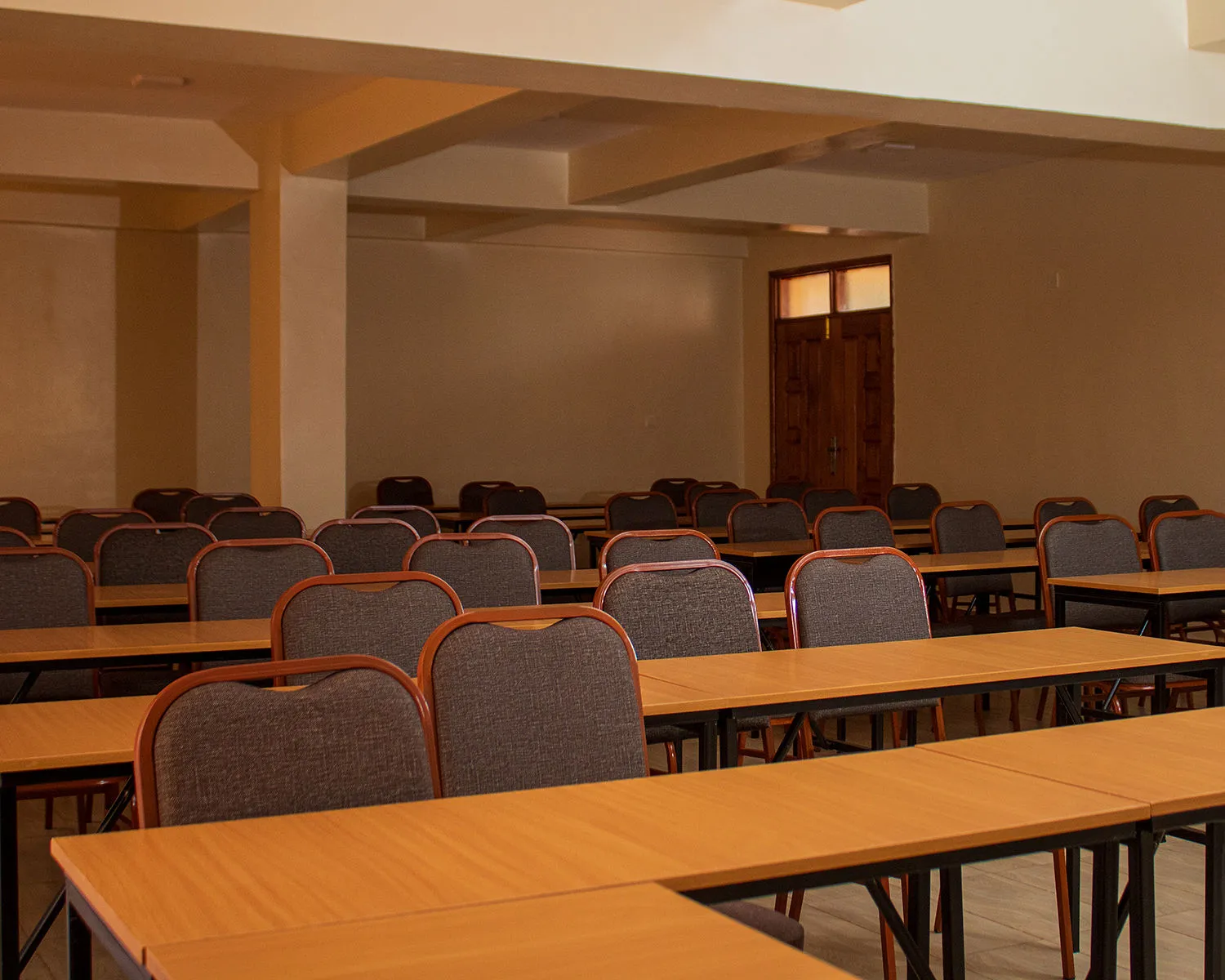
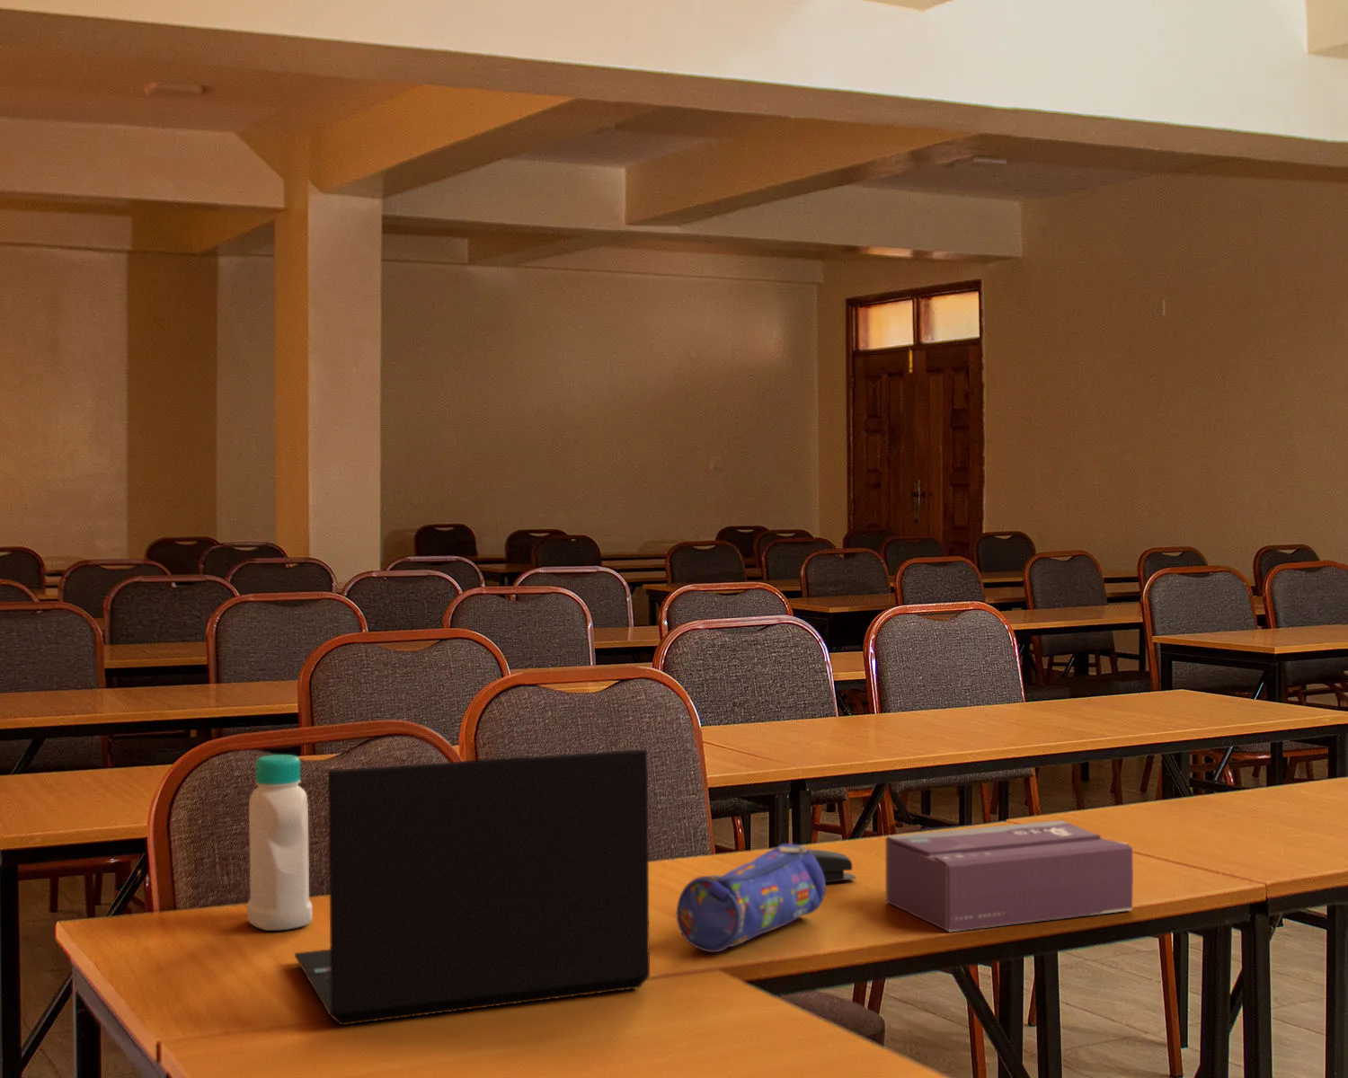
+ stapler [807,848,857,883]
+ laptop [294,748,650,1026]
+ pencil case [676,843,826,953]
+ bottle [246,754,314,932]
+ tissue box [885,820,1135,933]
